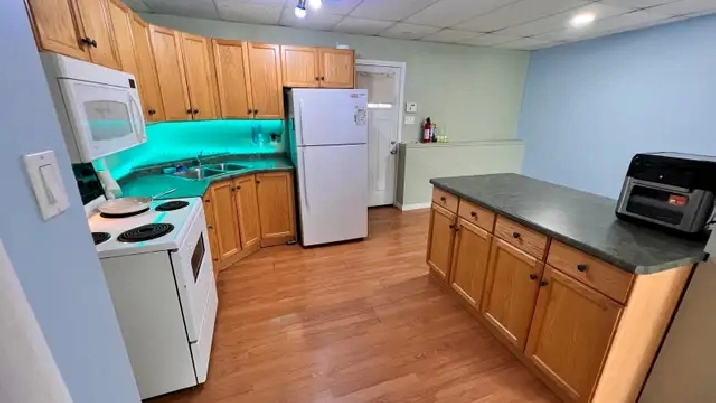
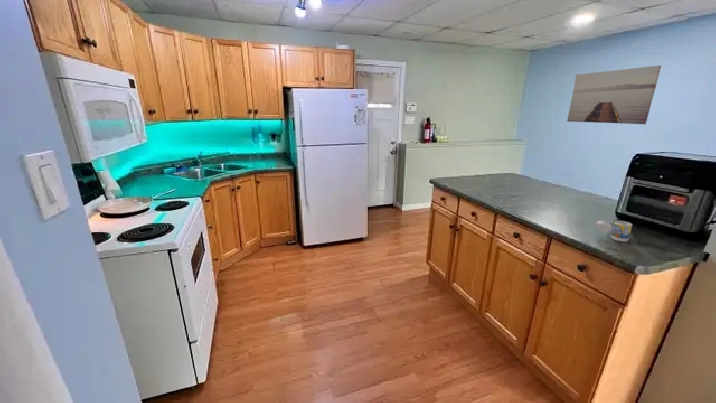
+ cup [594,220,633,242]
+ wall art [566,65,662,125]
